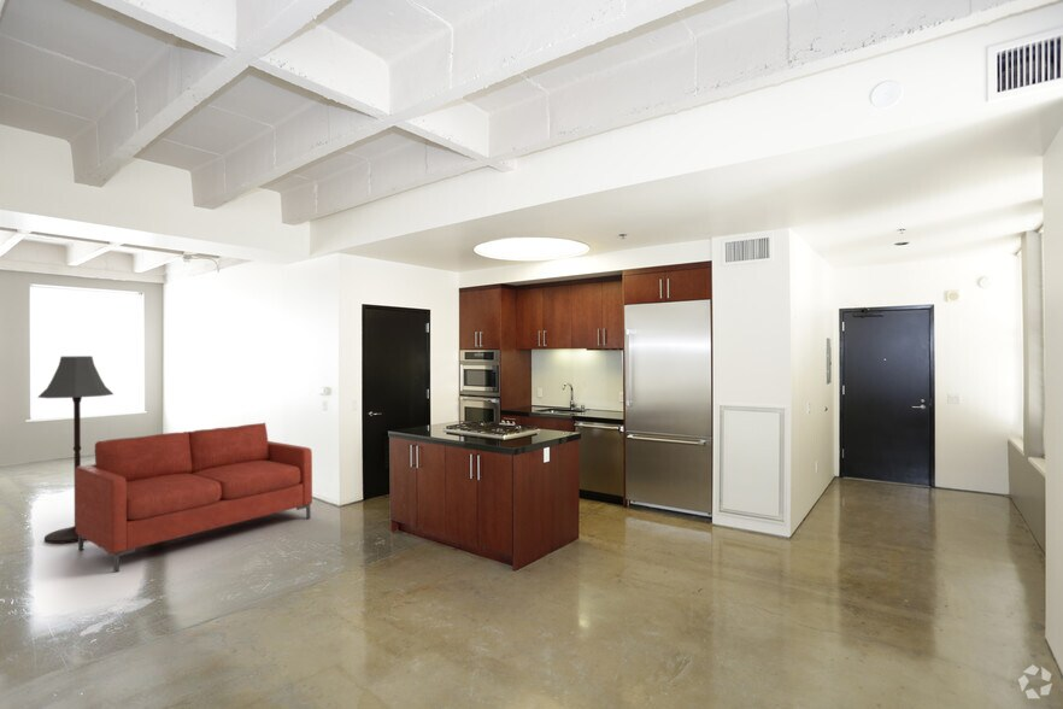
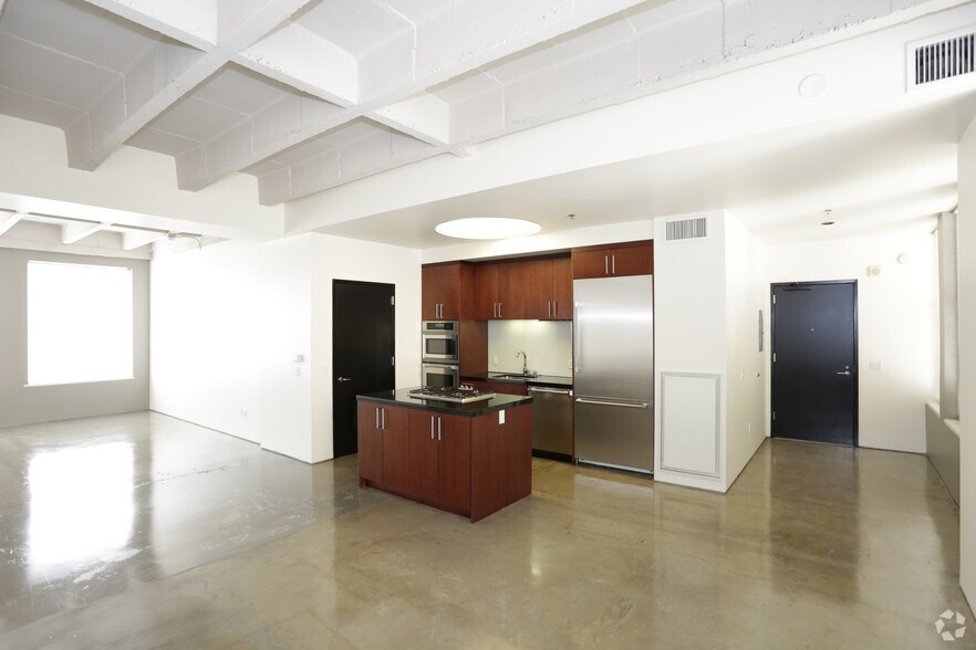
- sofa [74,422,313,574]
- floor lamp [36,354,114,545]
